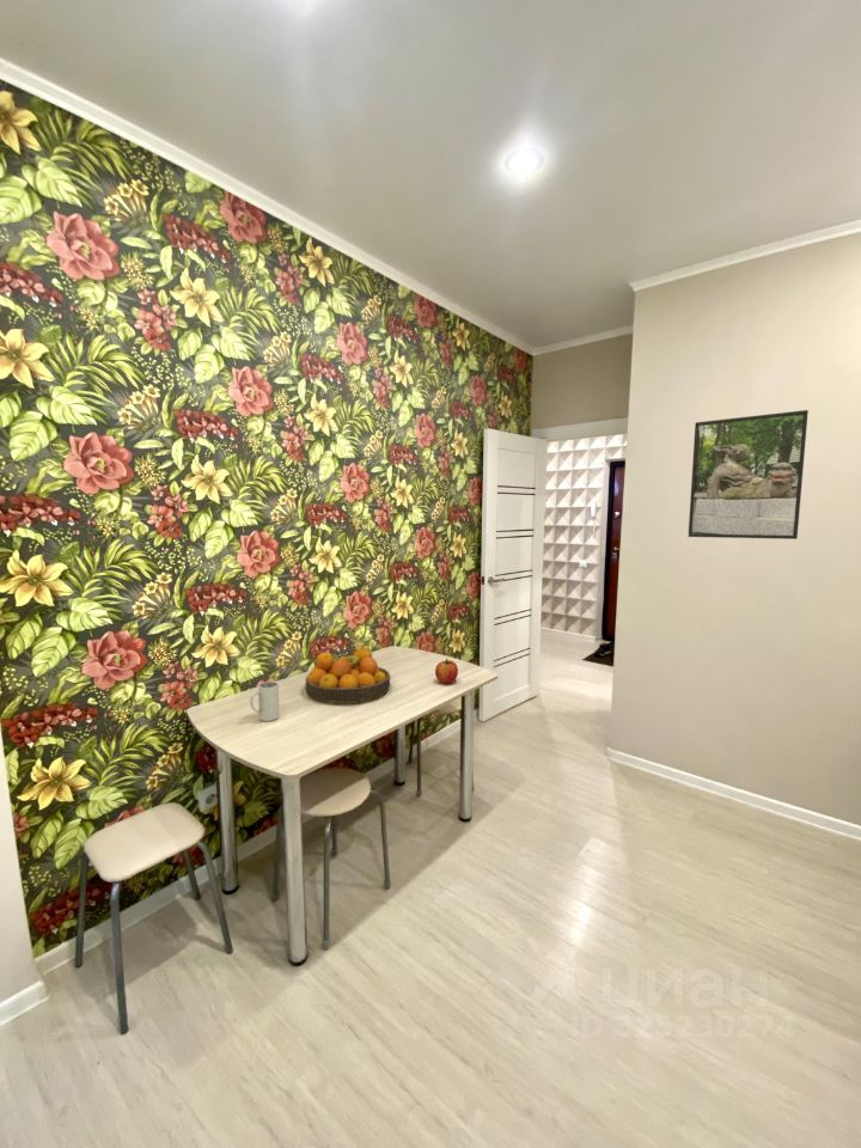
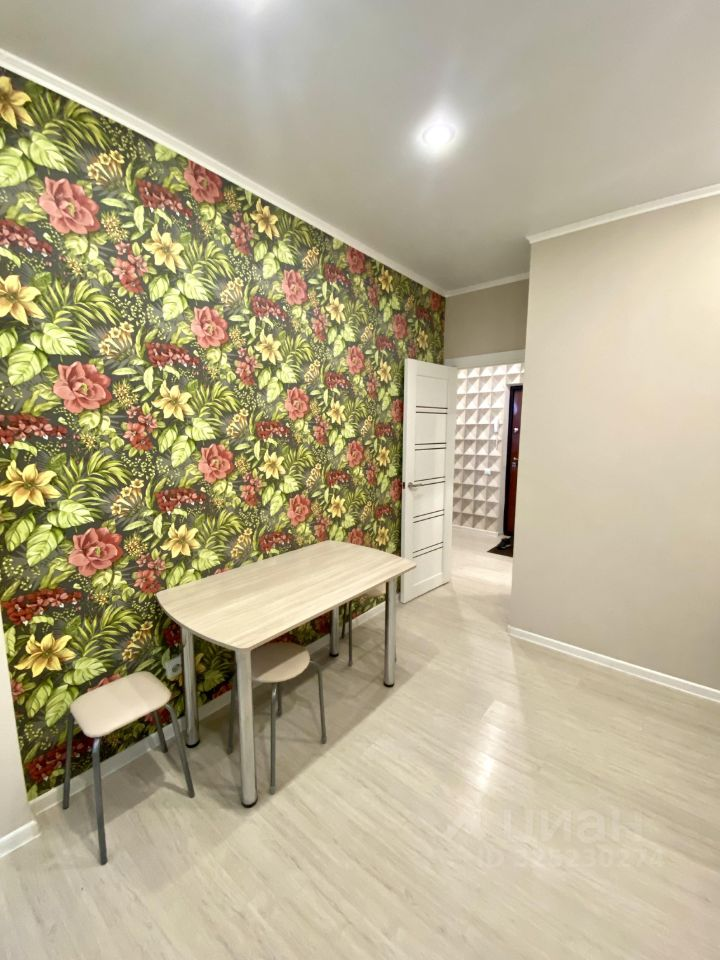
- apple [434,658,459,684]
- fruit bowl [304,647,392,704]
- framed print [688,409,810,541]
- mug [249,680,280,722]
